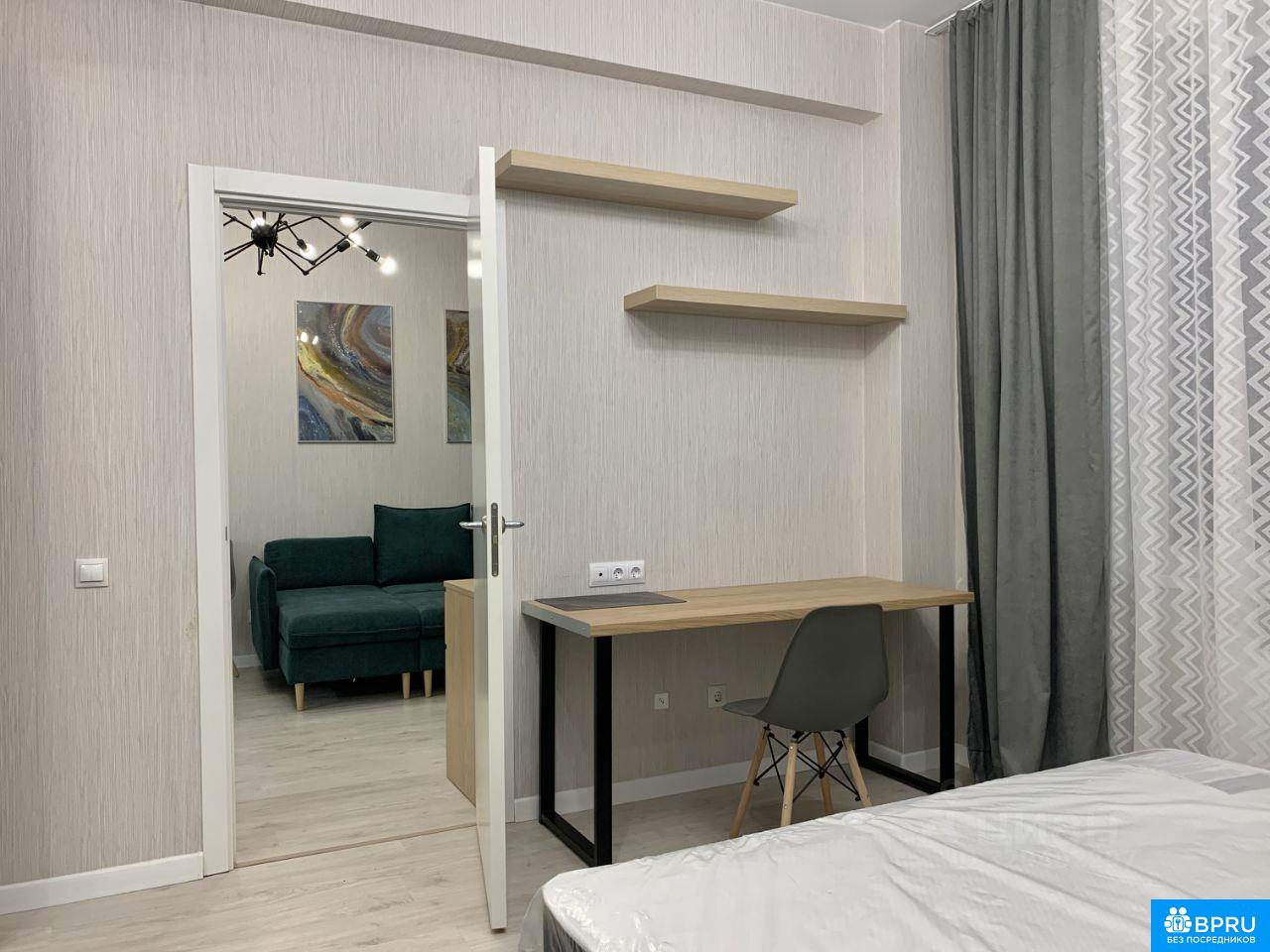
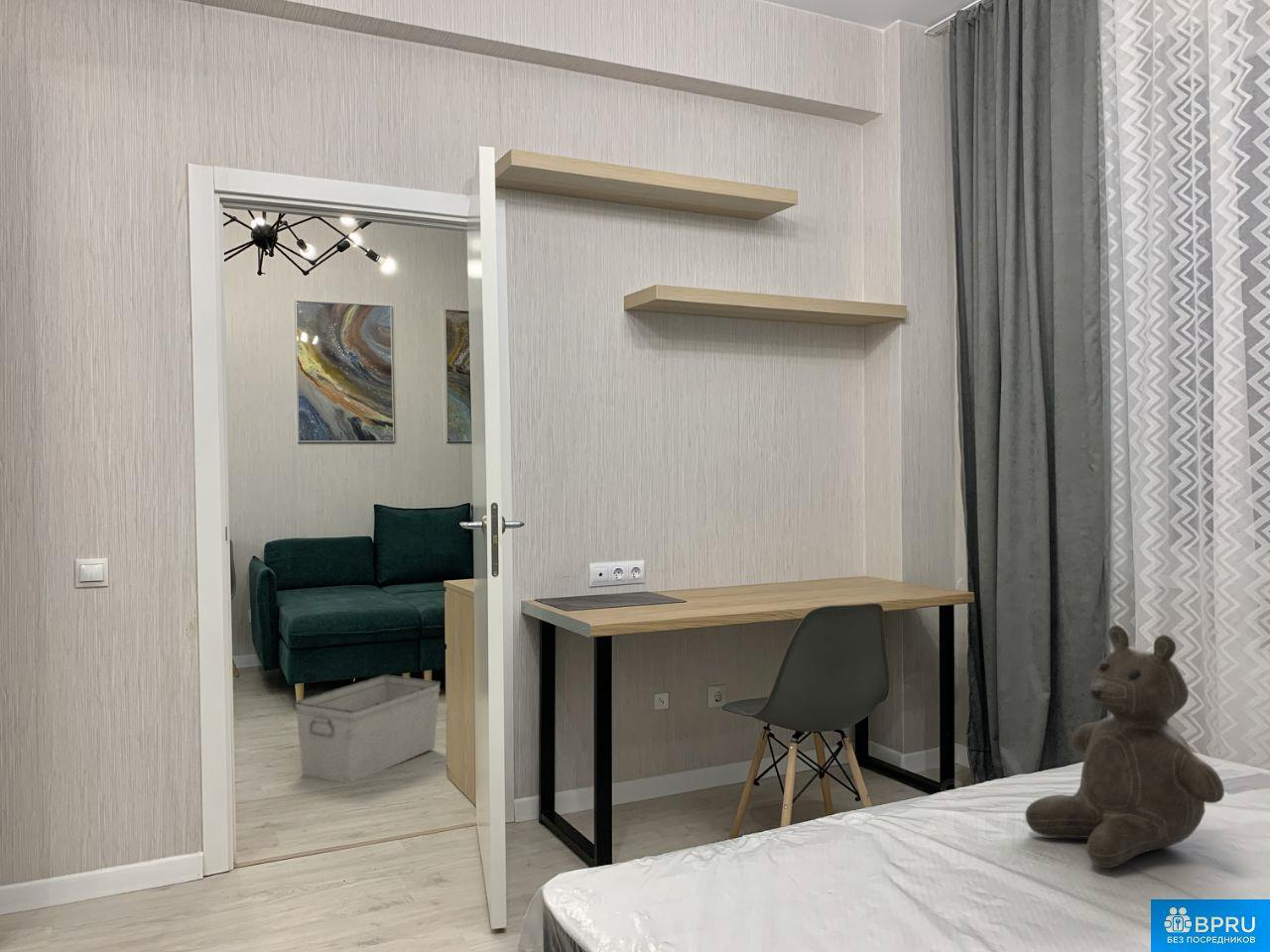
+ storage bin [294,674,442,784]
+ teddy bear [1024,624,1225,870]
